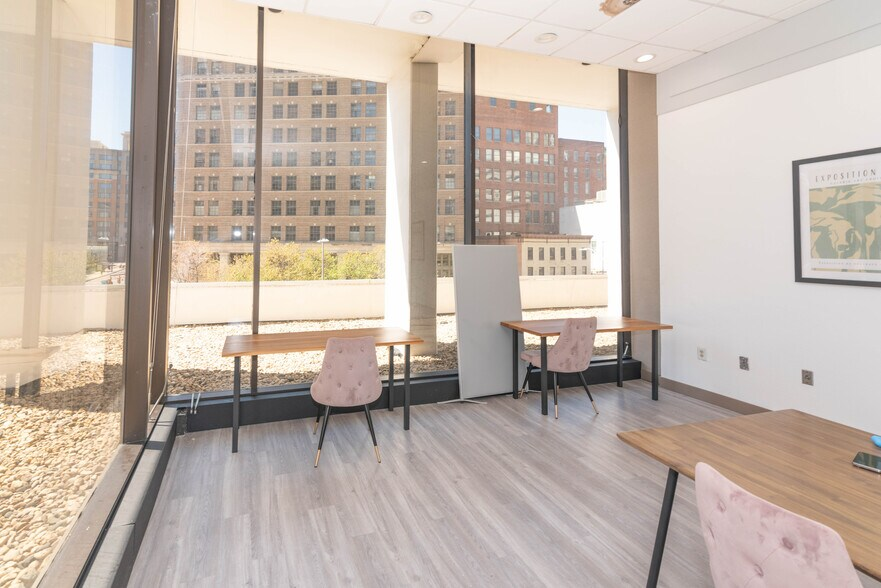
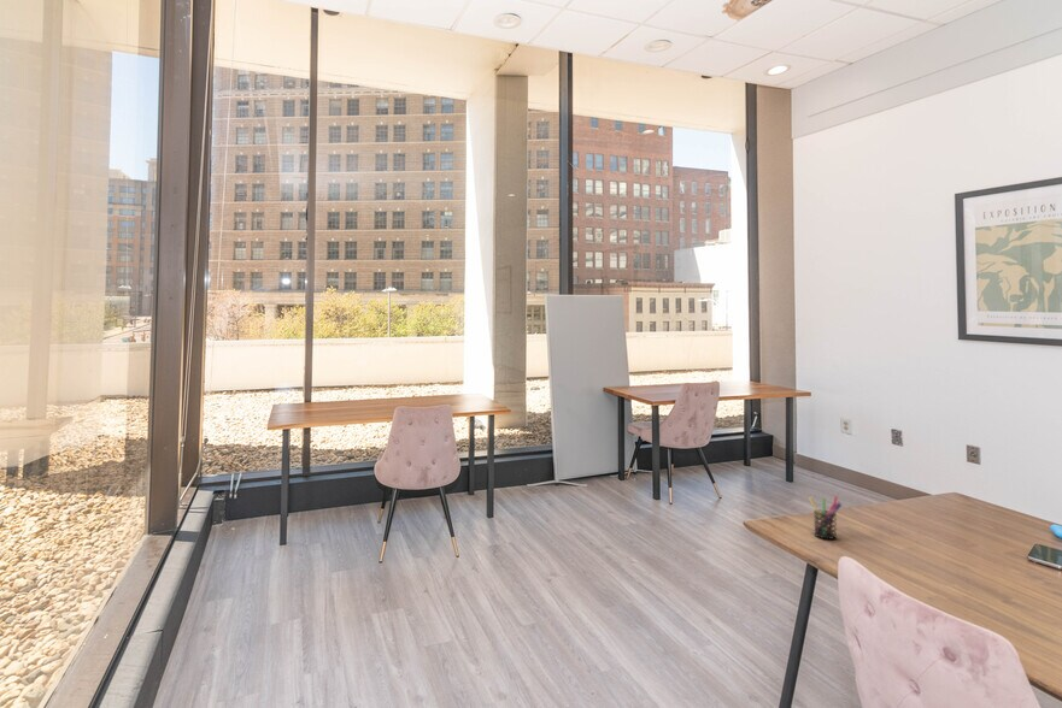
+ pen holder [808,495,843,541]
